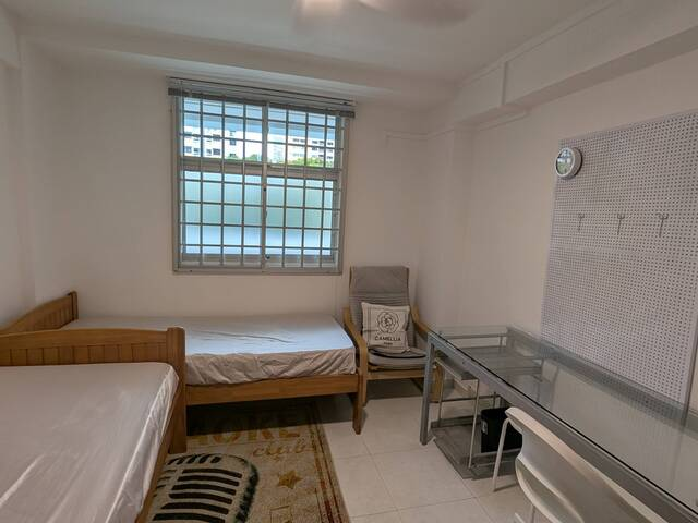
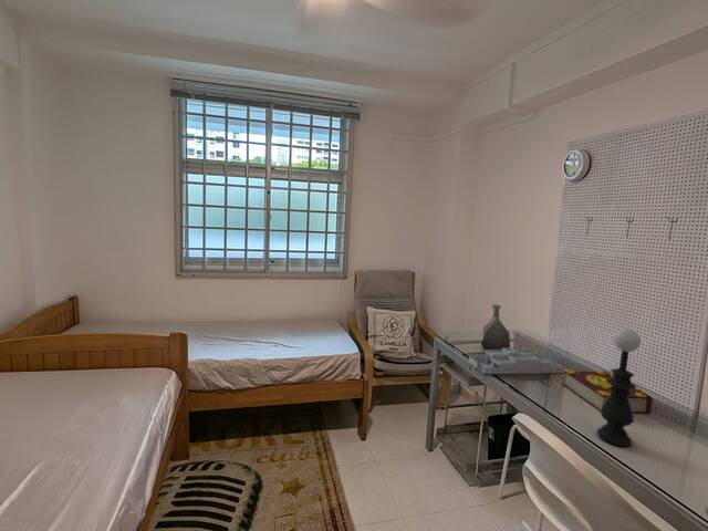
+ table lamp [595,327,642,447]
+ desk organizer [468,347,565,375]
+ vase [480,303,511,352]
+ book [561,368,654,415]
